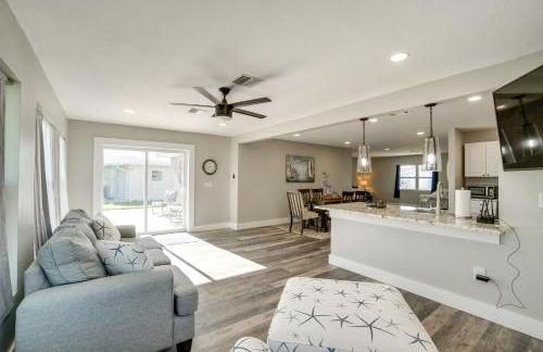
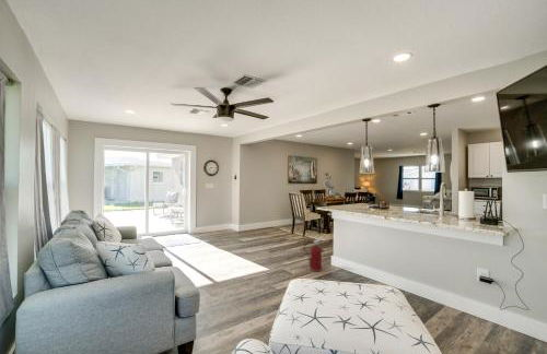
+ fire extinguisher [303,238,324,273]
